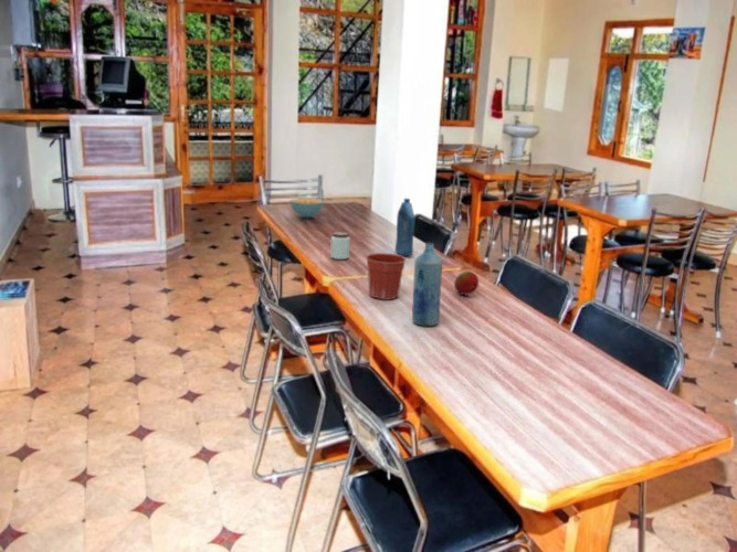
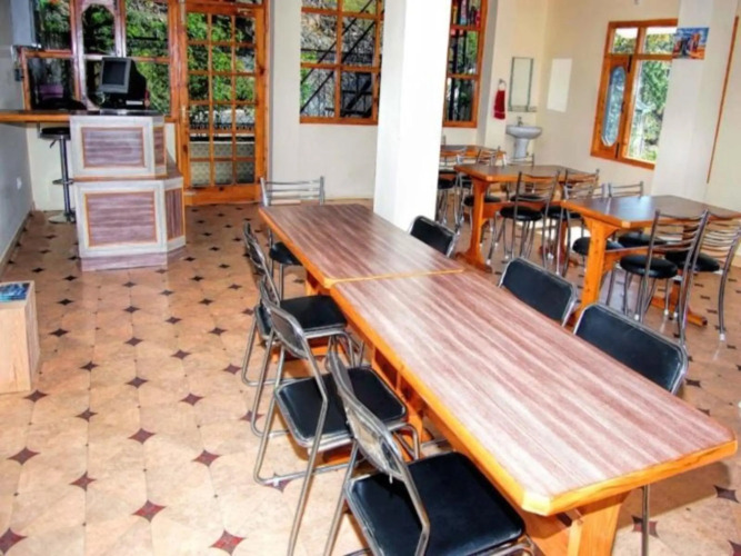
- fruit [453,270,480,296]
- bottle [394,198,415,257]
- peanut butter [329,231,351,261]
- cereal bowl [289,198,325,219]
- flower pot [365,252,408,301]
- bottle [411,242,444,327]
